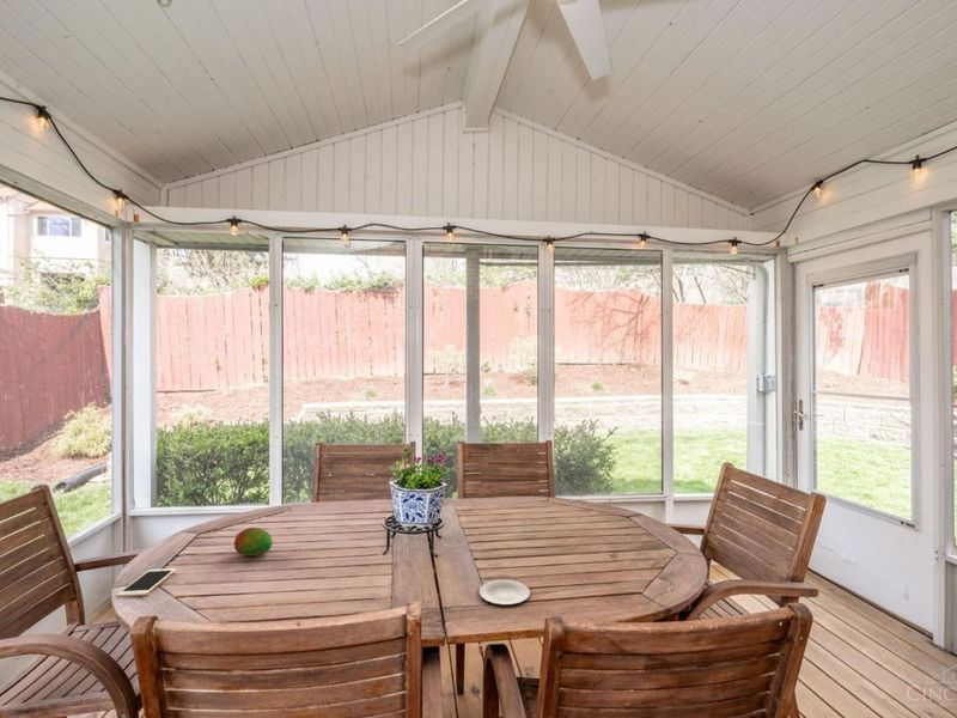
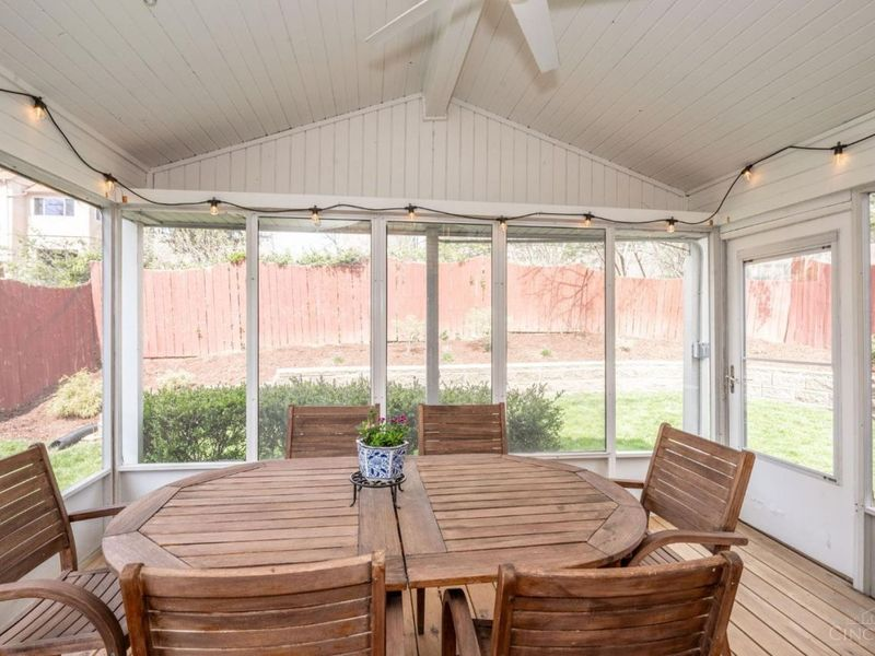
- cell phone [115,567,177,598]
- plate [478,578,531,606]
- fruit [233,527,274,556]
